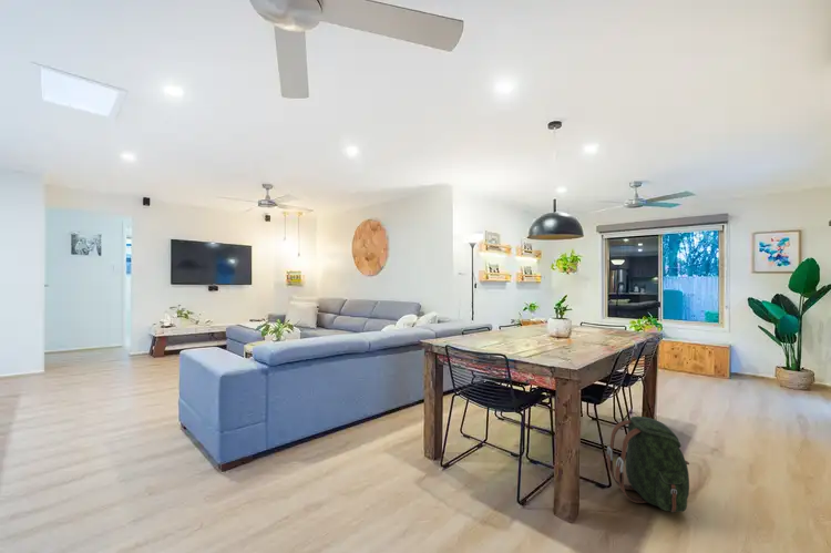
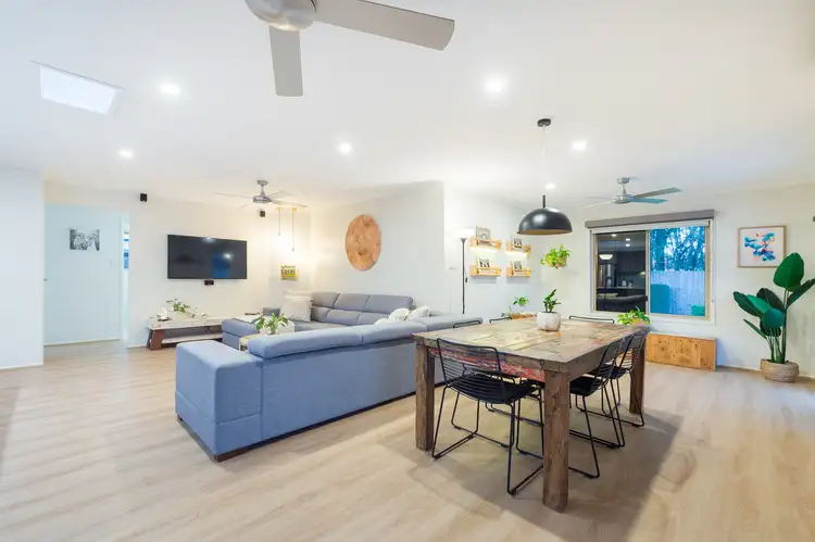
- backpack [606,416,690,513]
